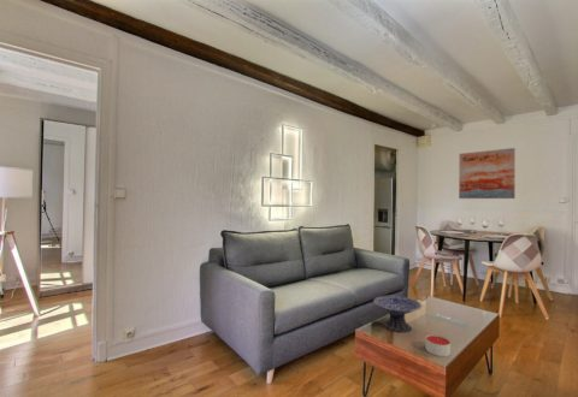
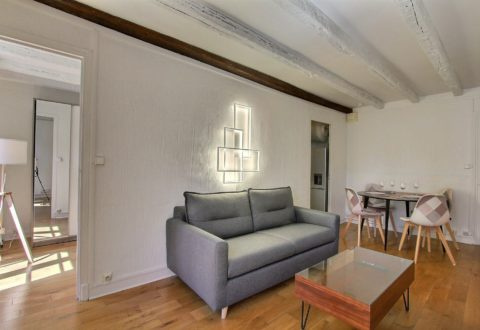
- decorative bowl [372,295,423,333]
- wall art [458,147,517,200]
- candle [425,333,452,357]
